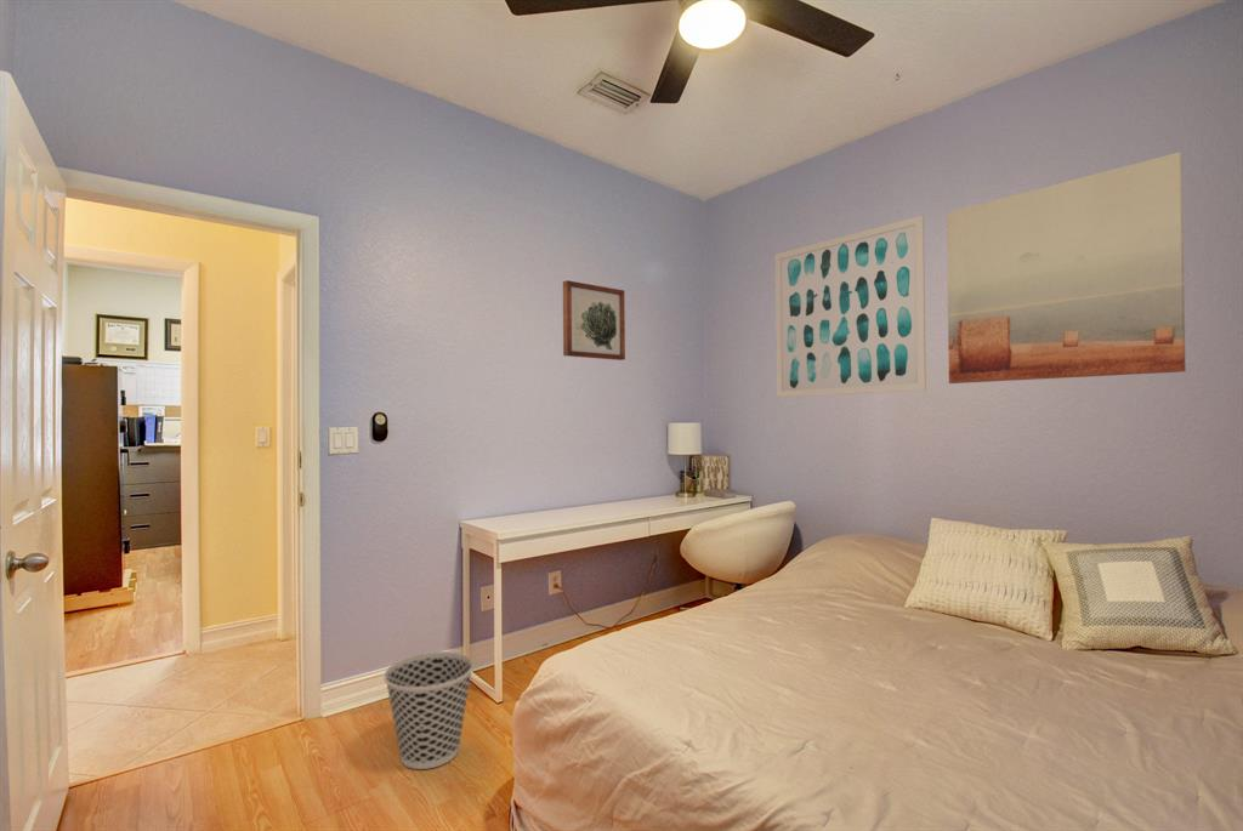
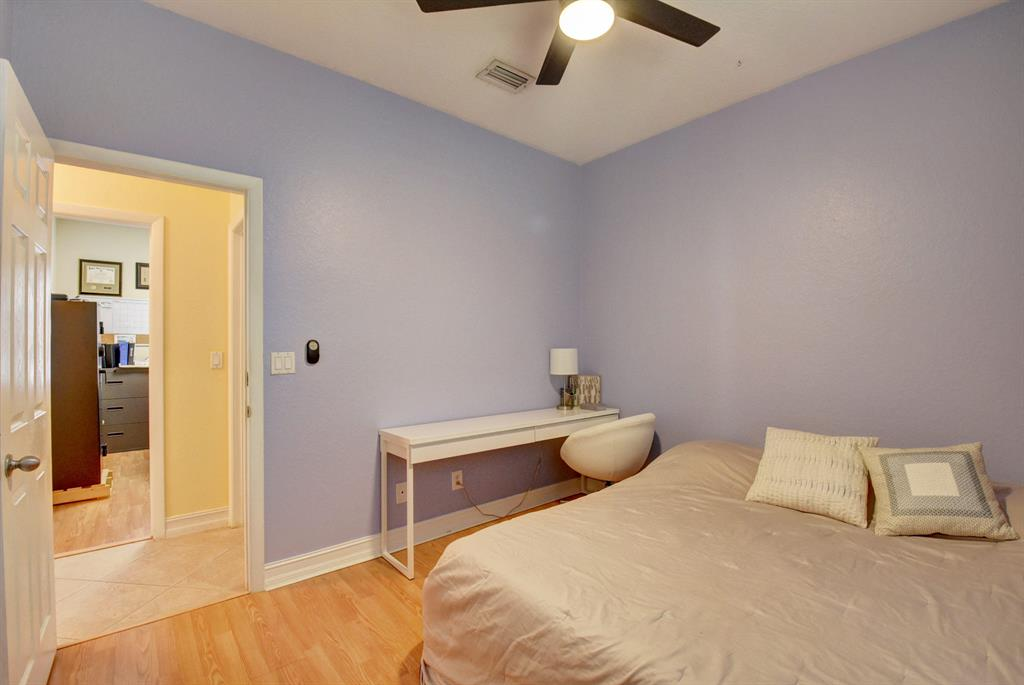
- wall art [562,279,626,362]
- wastebasket [382,650,475,770]
- wall art [946,150,1187,385]
- wall art [774,215,927,398]
